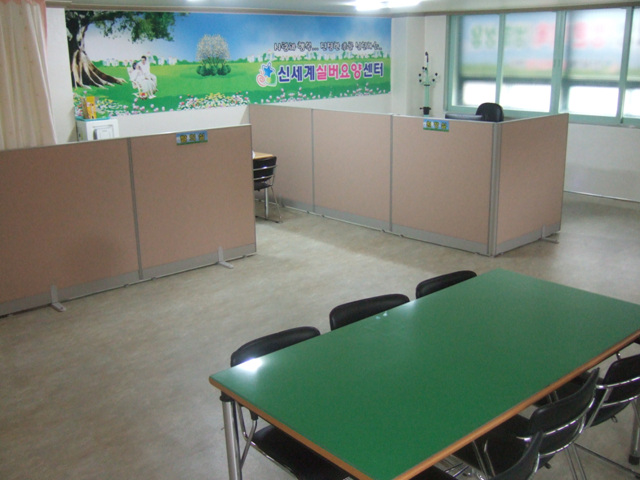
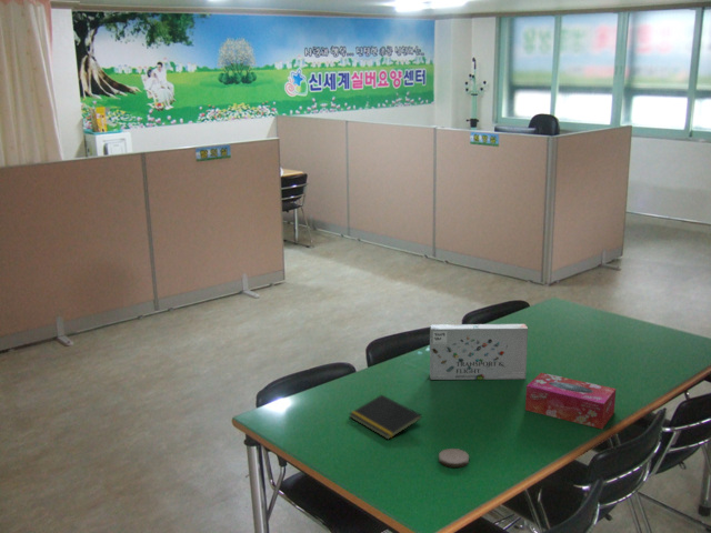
+ notepad [348,393,423,441]
+ toy set box [429,323,529,381]
+ coaster [438,447,470,469]
+ tissue box [524,372,617,430]
